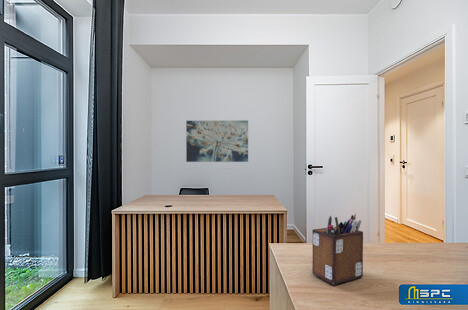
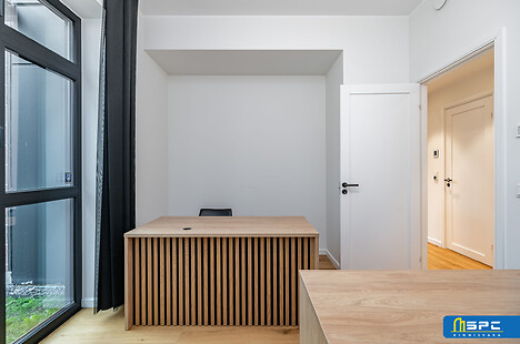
- wall art [185,120,249,163]
- desk organizer [311,213,364,286]
